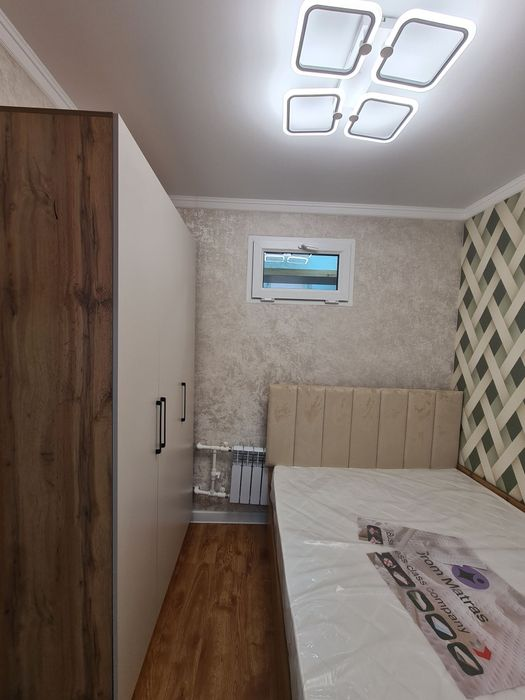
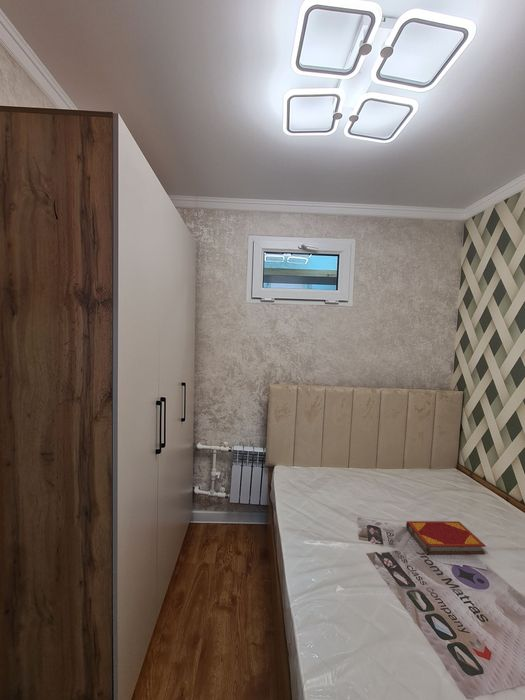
+ hardback book [405,520,487,555]
